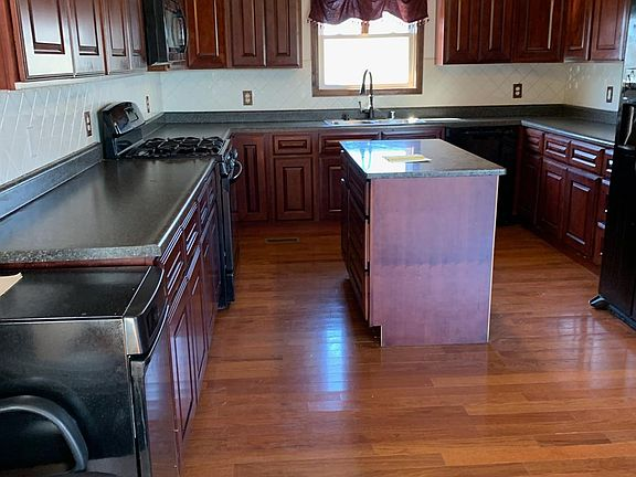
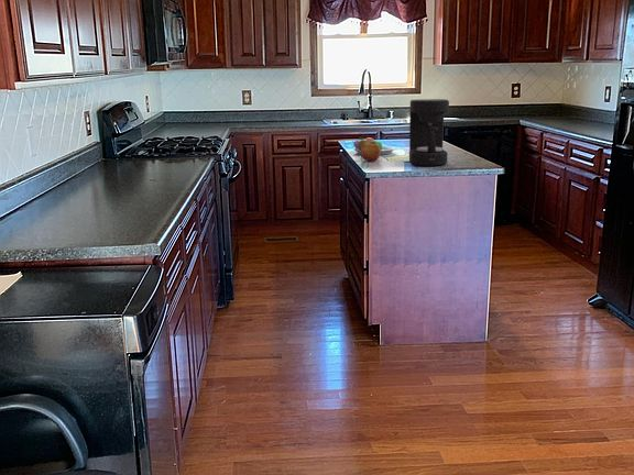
+ fruit bowl [352,136,396,156]
+ coffee maker [408,98,450,167]
+ apple [360,141,381,162]
